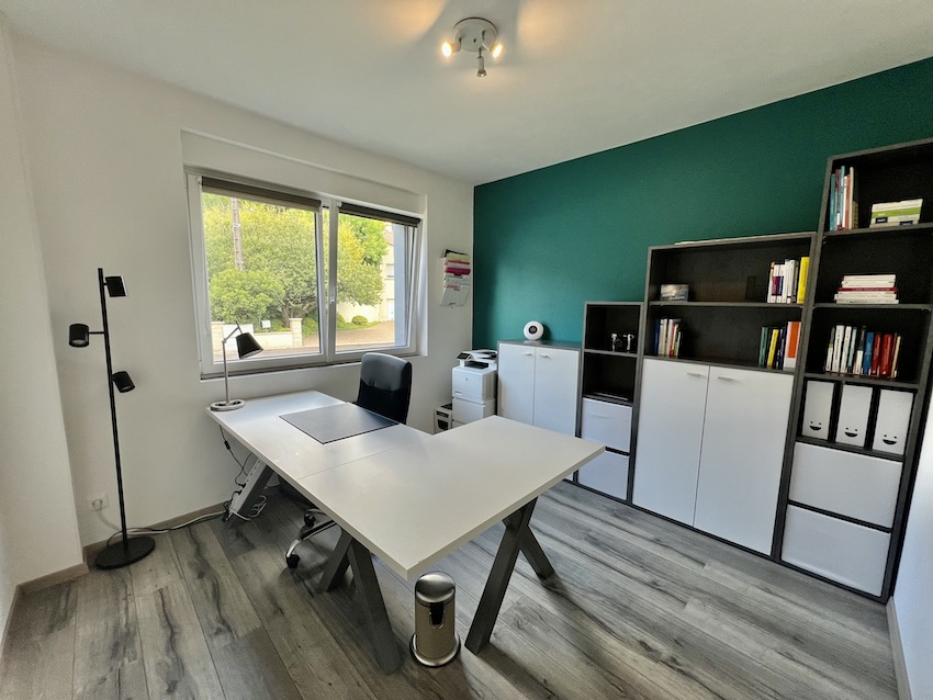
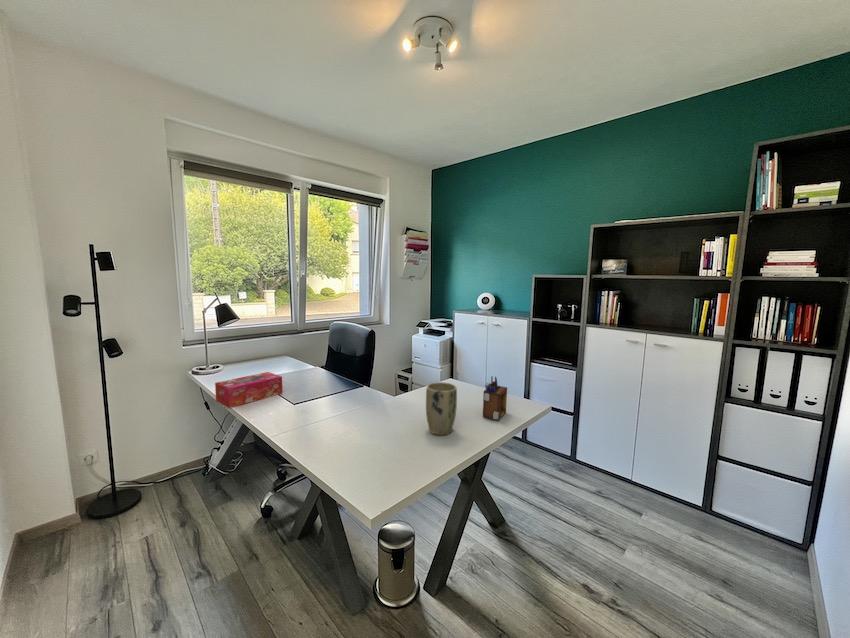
+ plant pot [425,381,458,436]
+ desk organizer [482,375,508,422]
+ tissue box [214,371,283,409]
